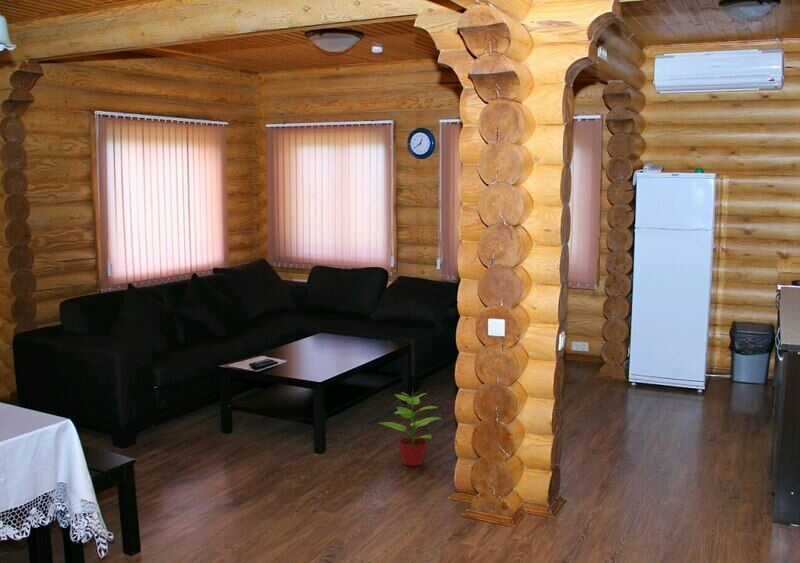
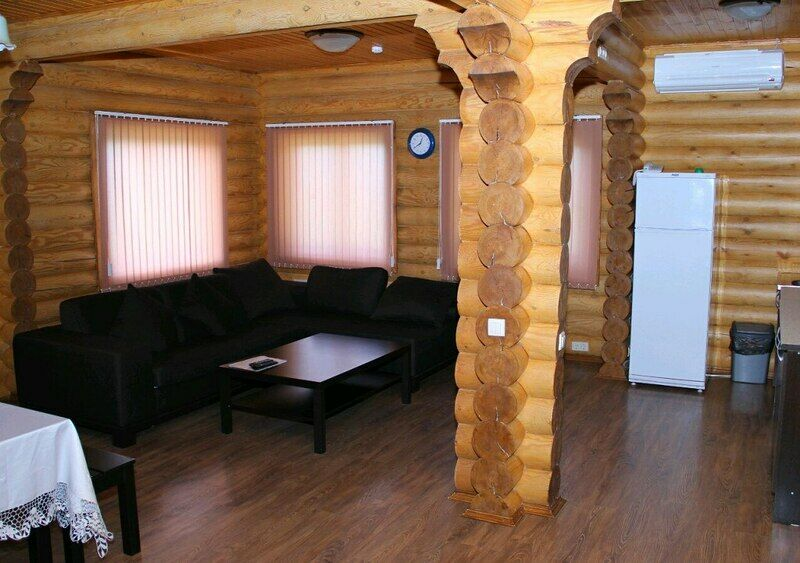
- potted plant [377,388,444,467]
